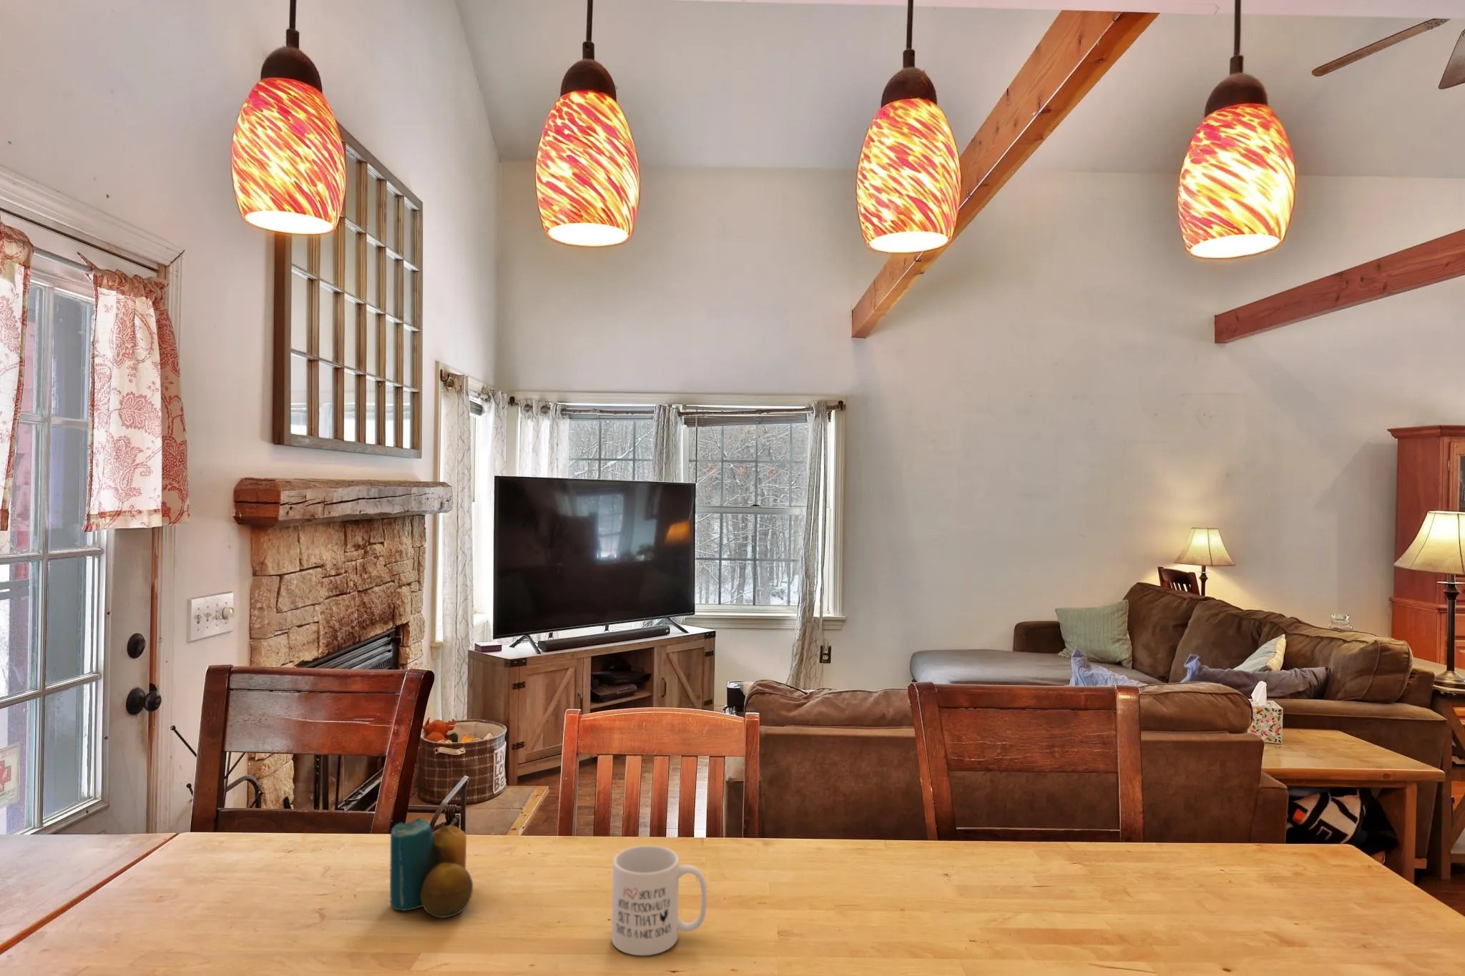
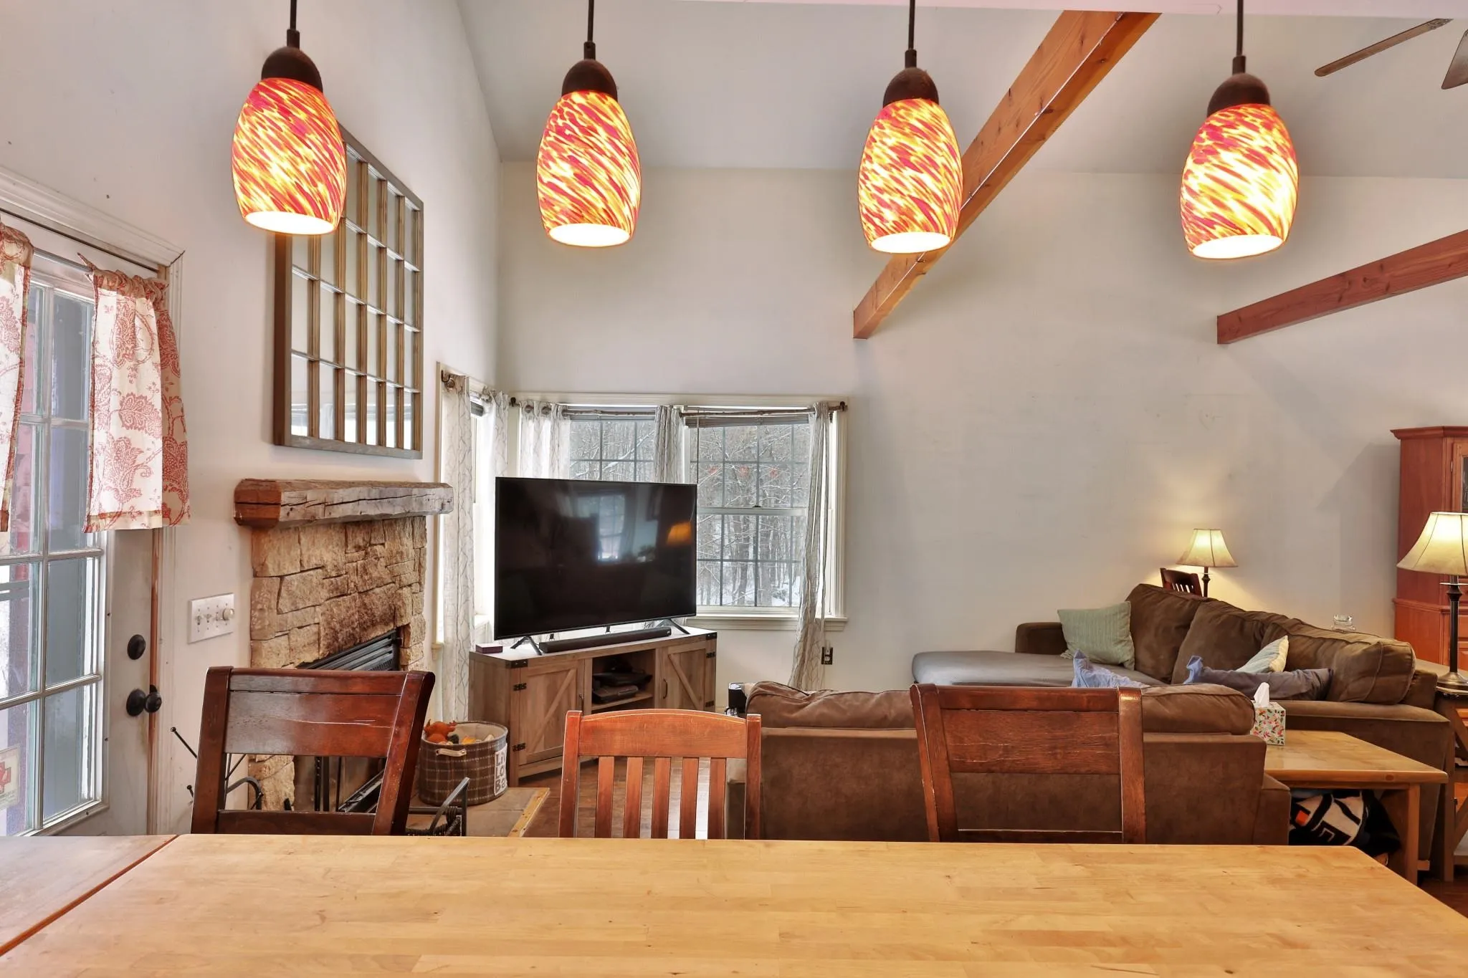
- mug [611,844,708,956]
- candle [389,817,474,918]
